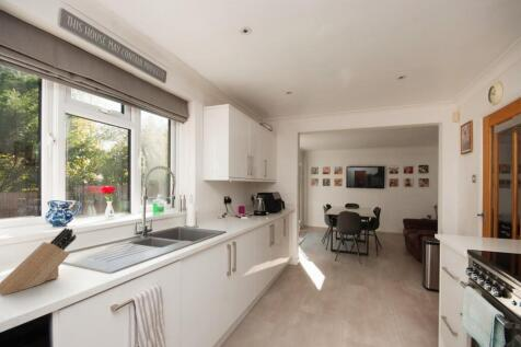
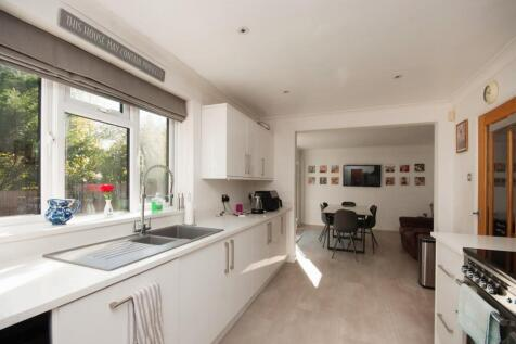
- knife block [0,227,78,297]
